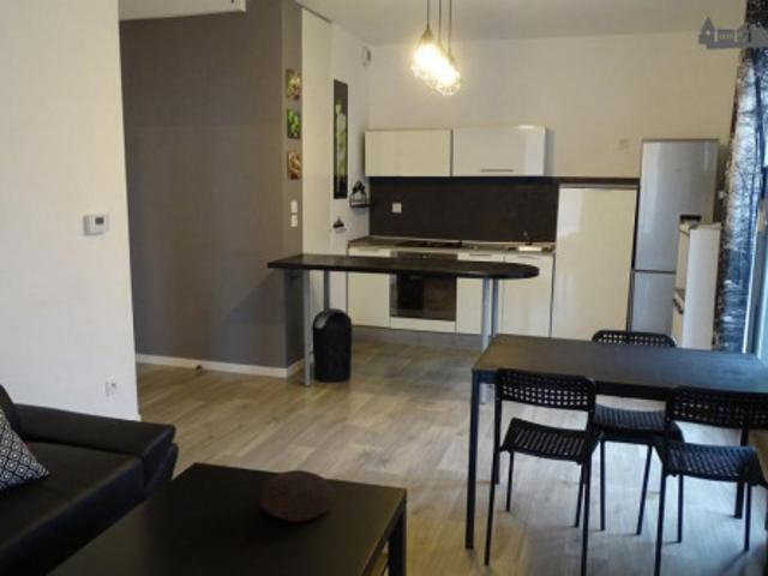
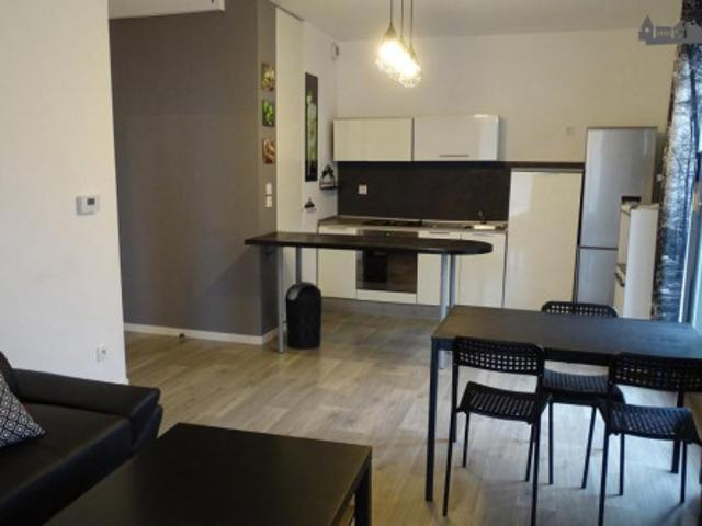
- decorative bowl [260,469,334,524]
